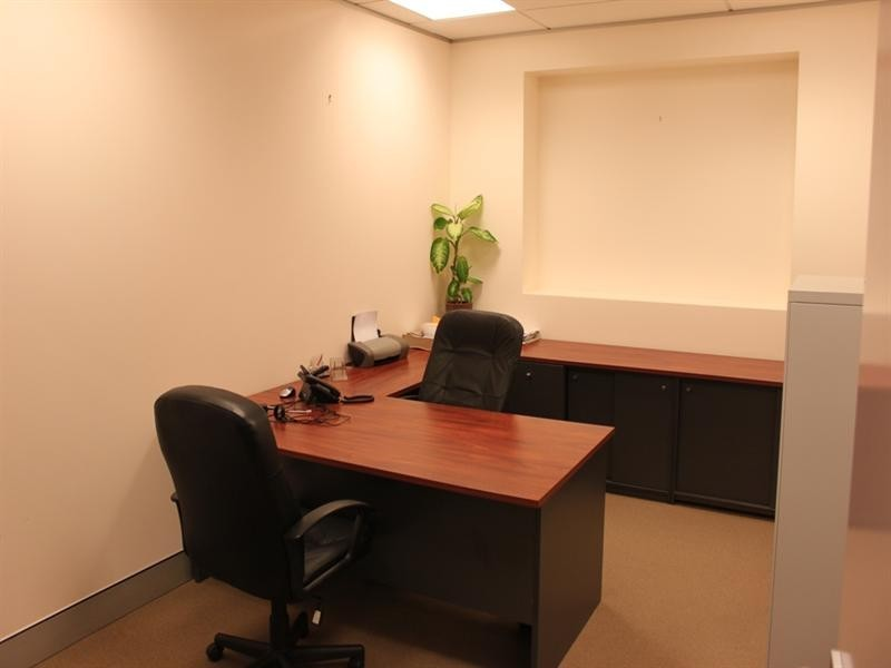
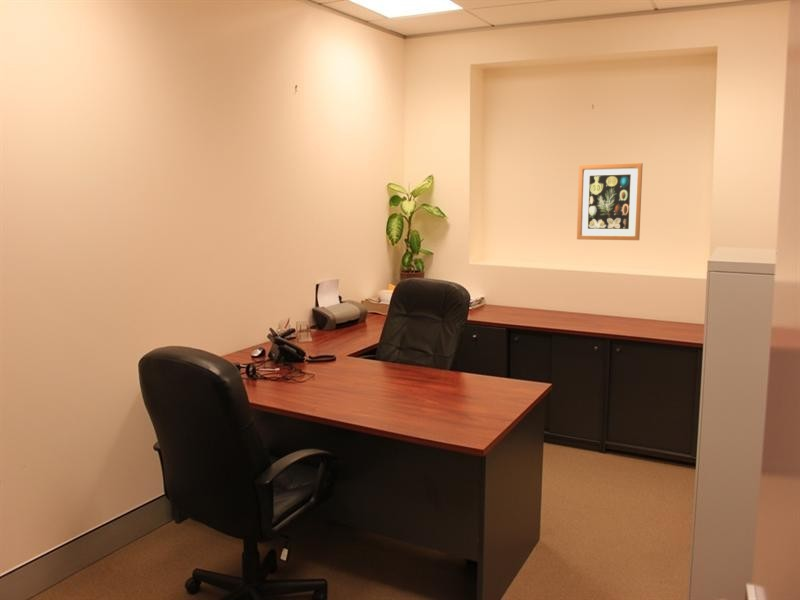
+ wall art [576,162,644,241]
